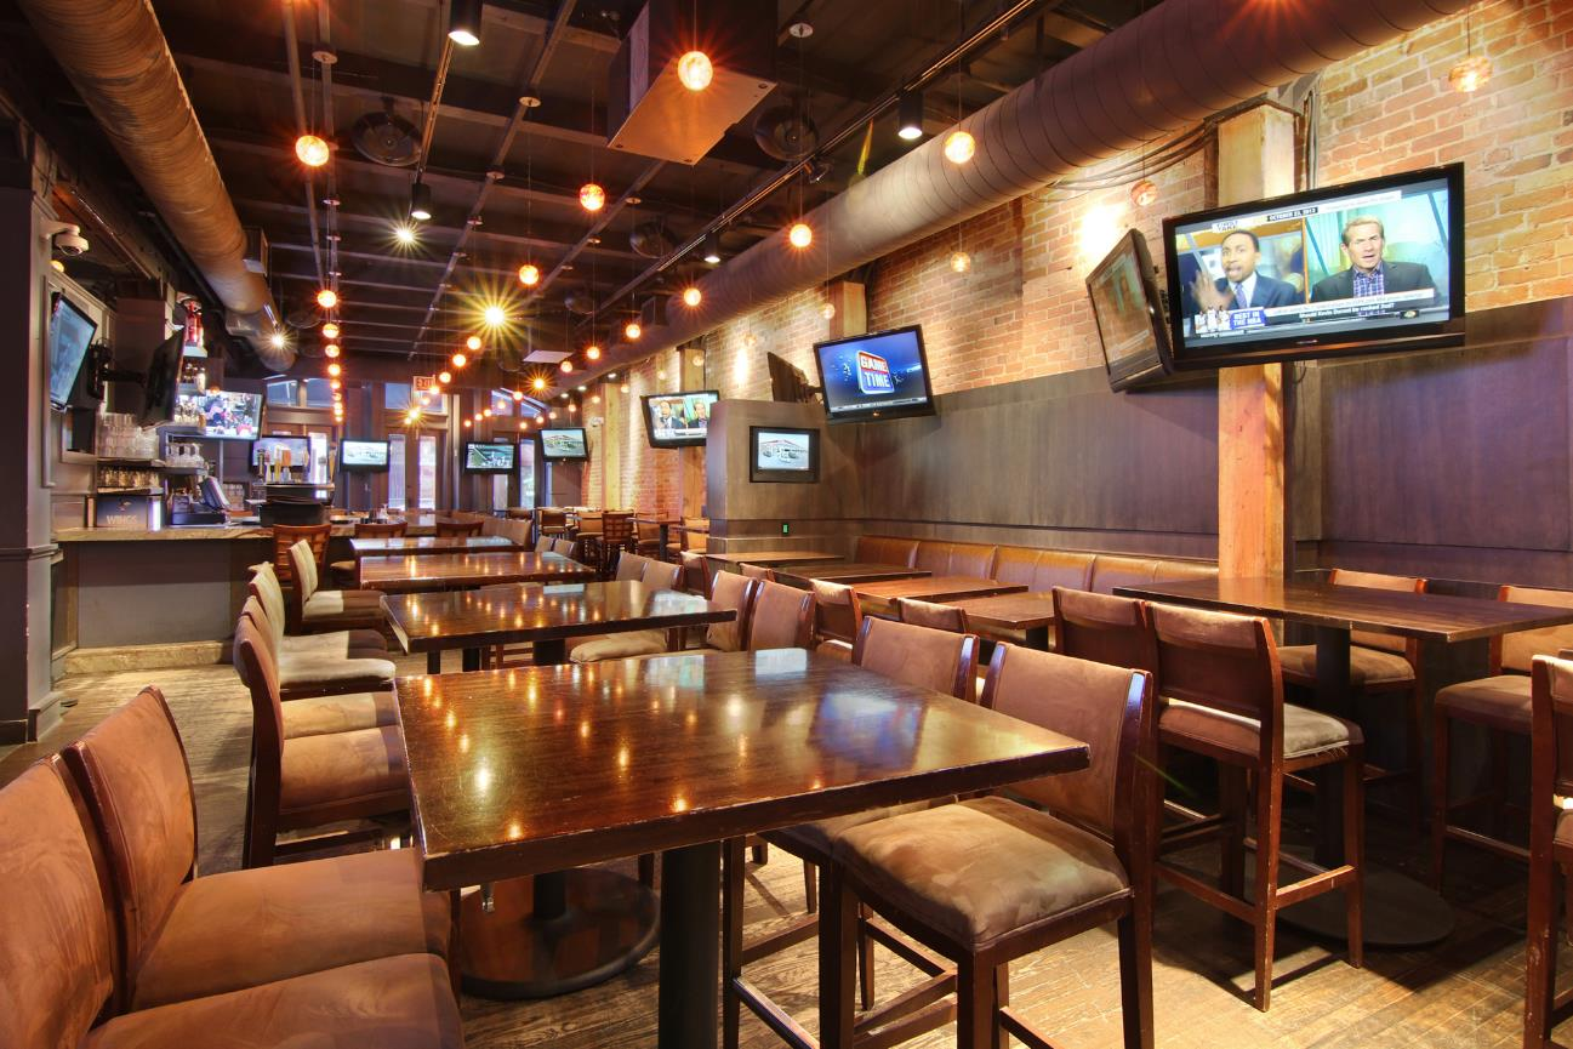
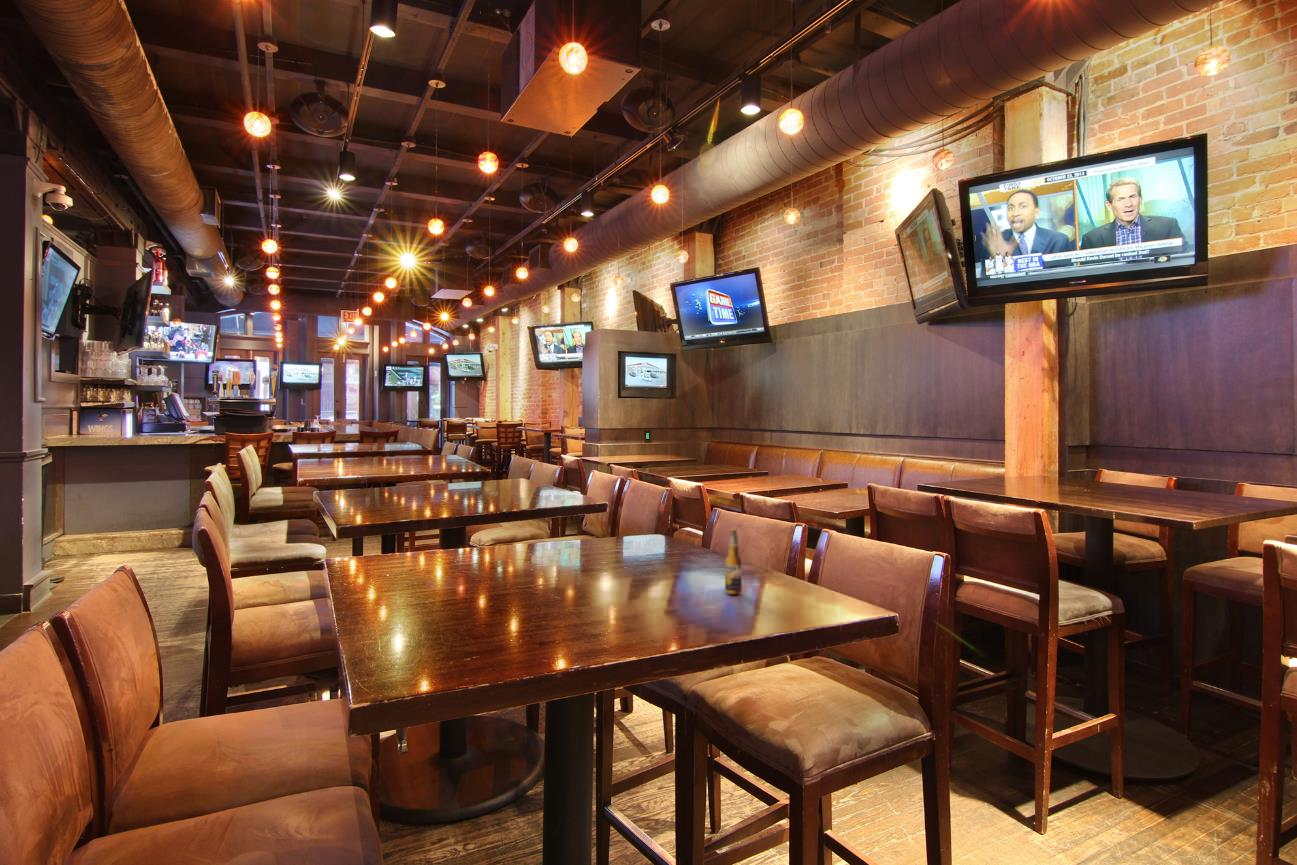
+ beer bottle [724,528,743,595]
